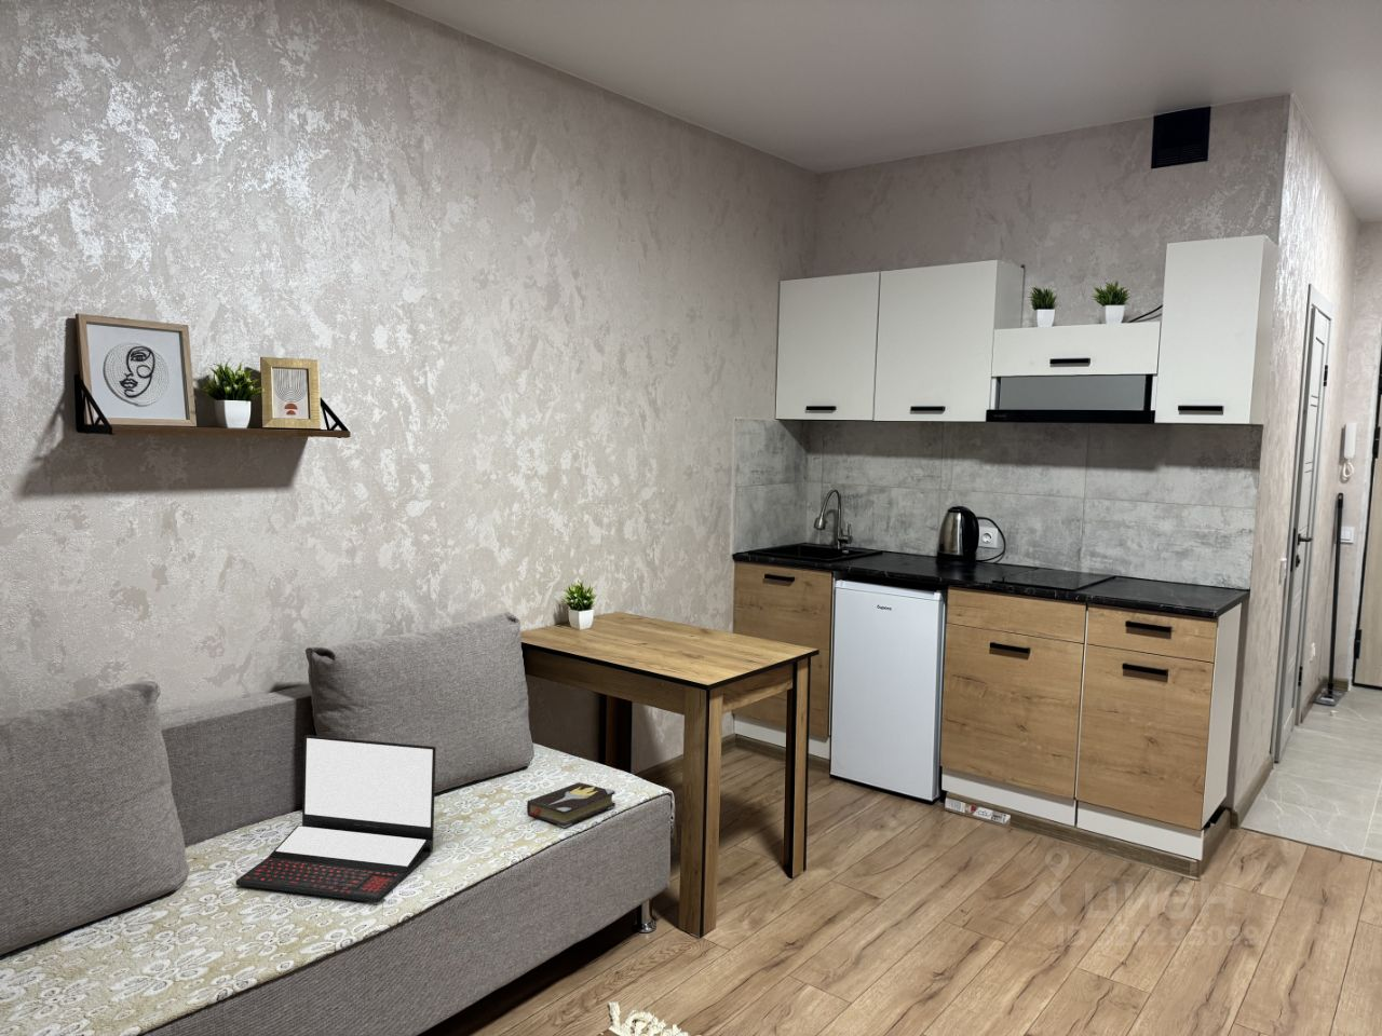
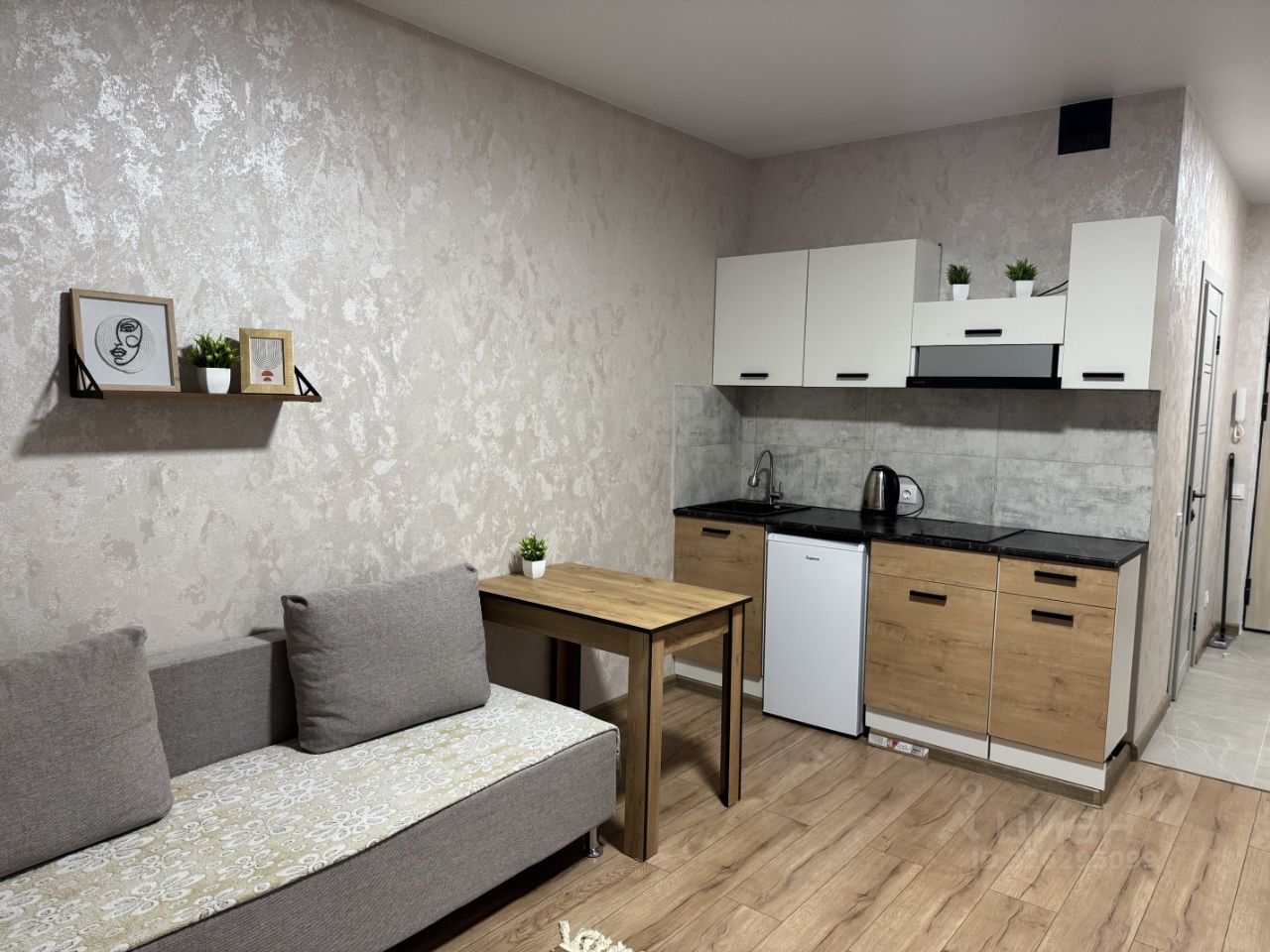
- hardback book [526,781,617,829]
- laptop [235,733,437,903]
